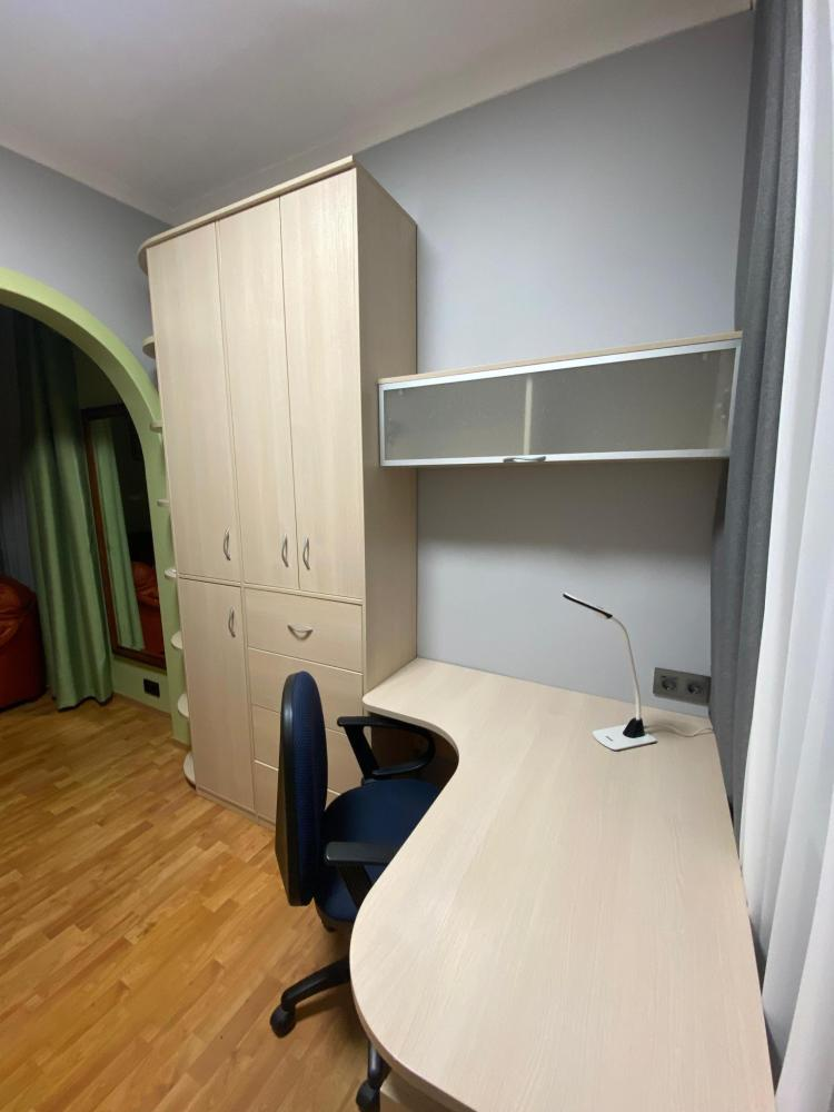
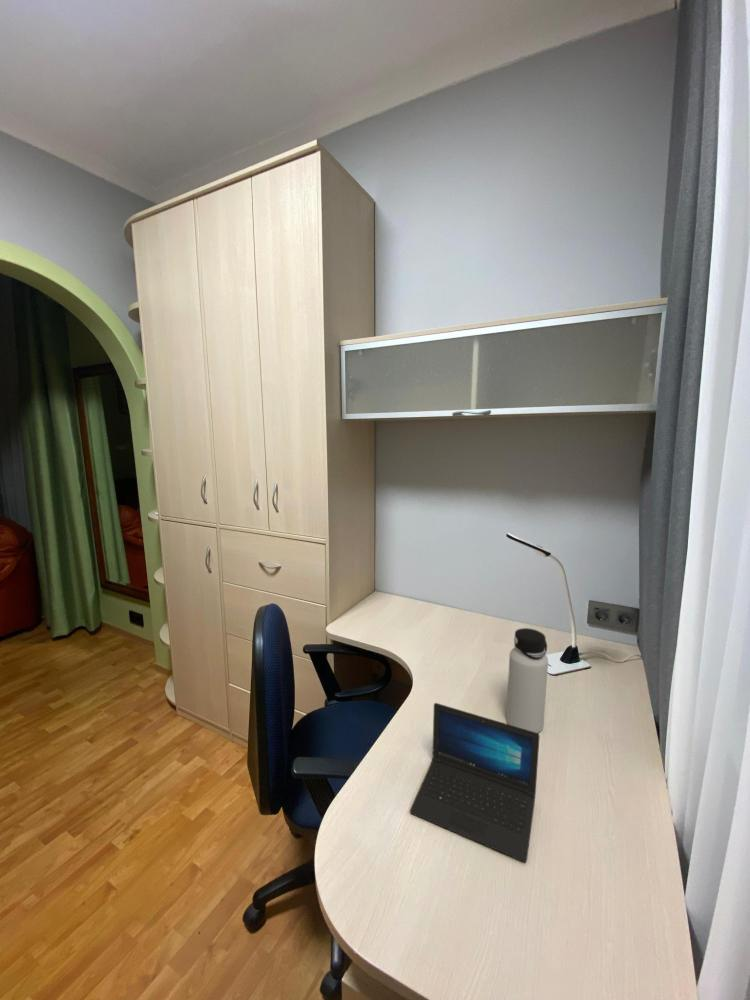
+ water bottle [505,627,549,734]
+ laptop [409,702,540,863]
